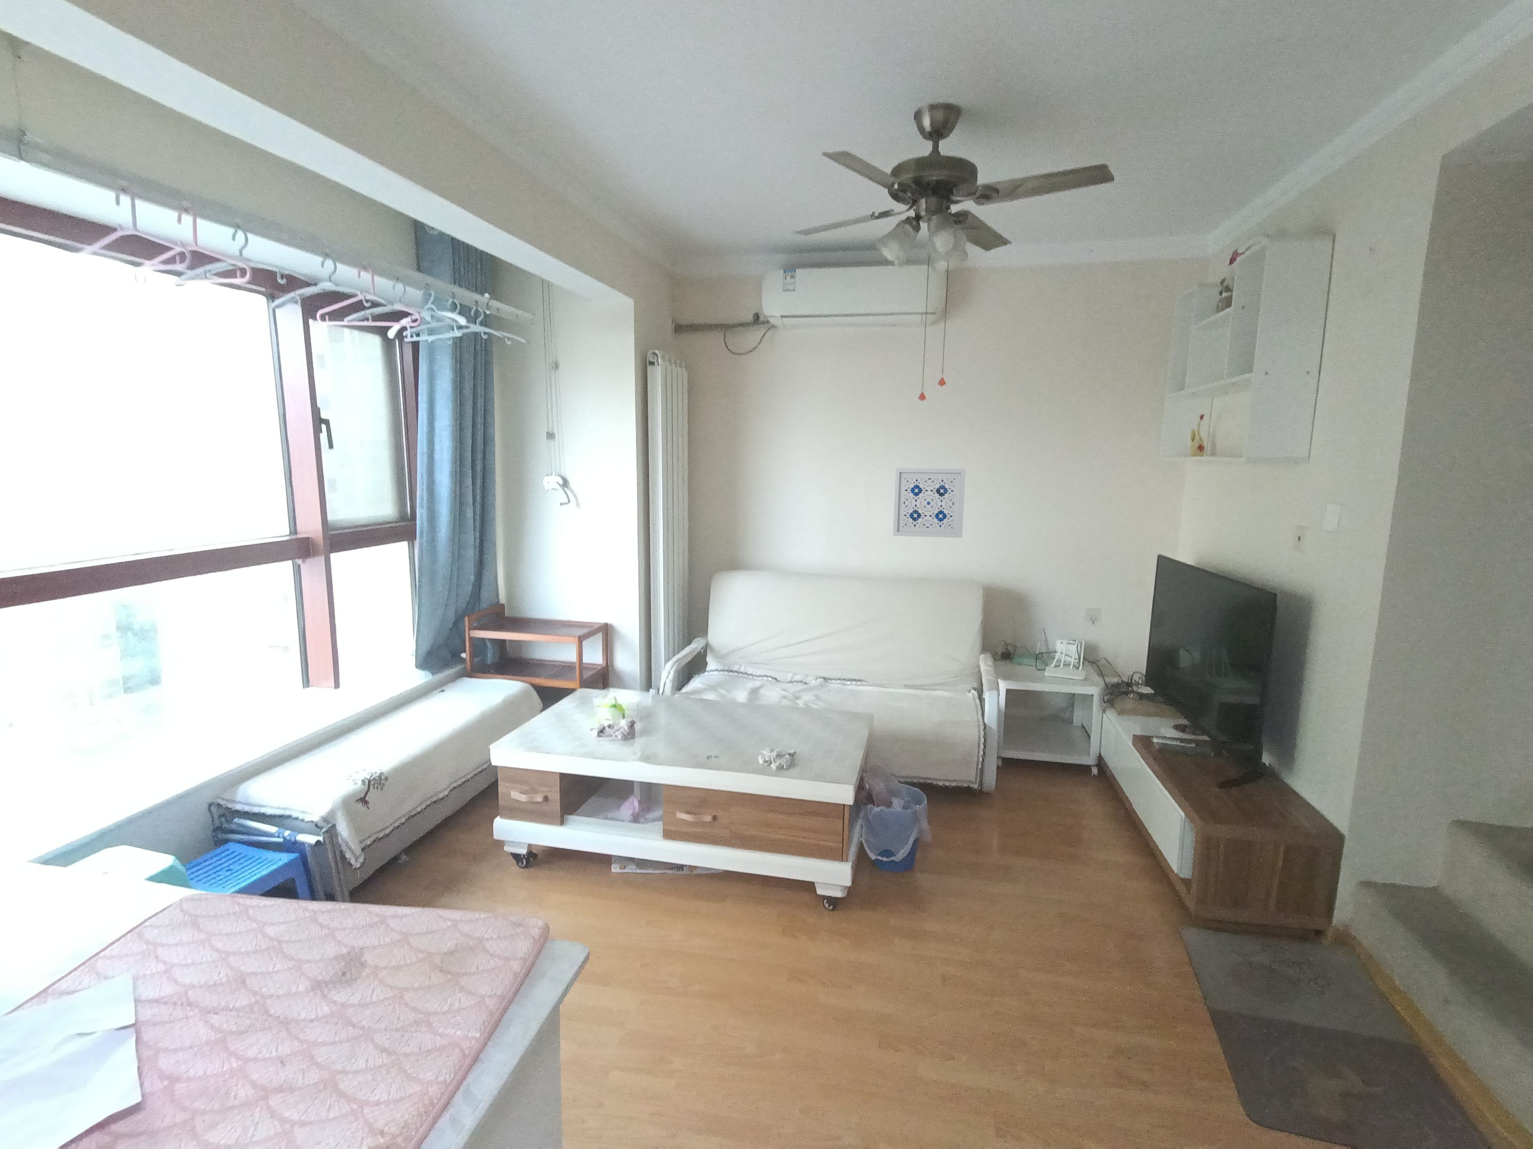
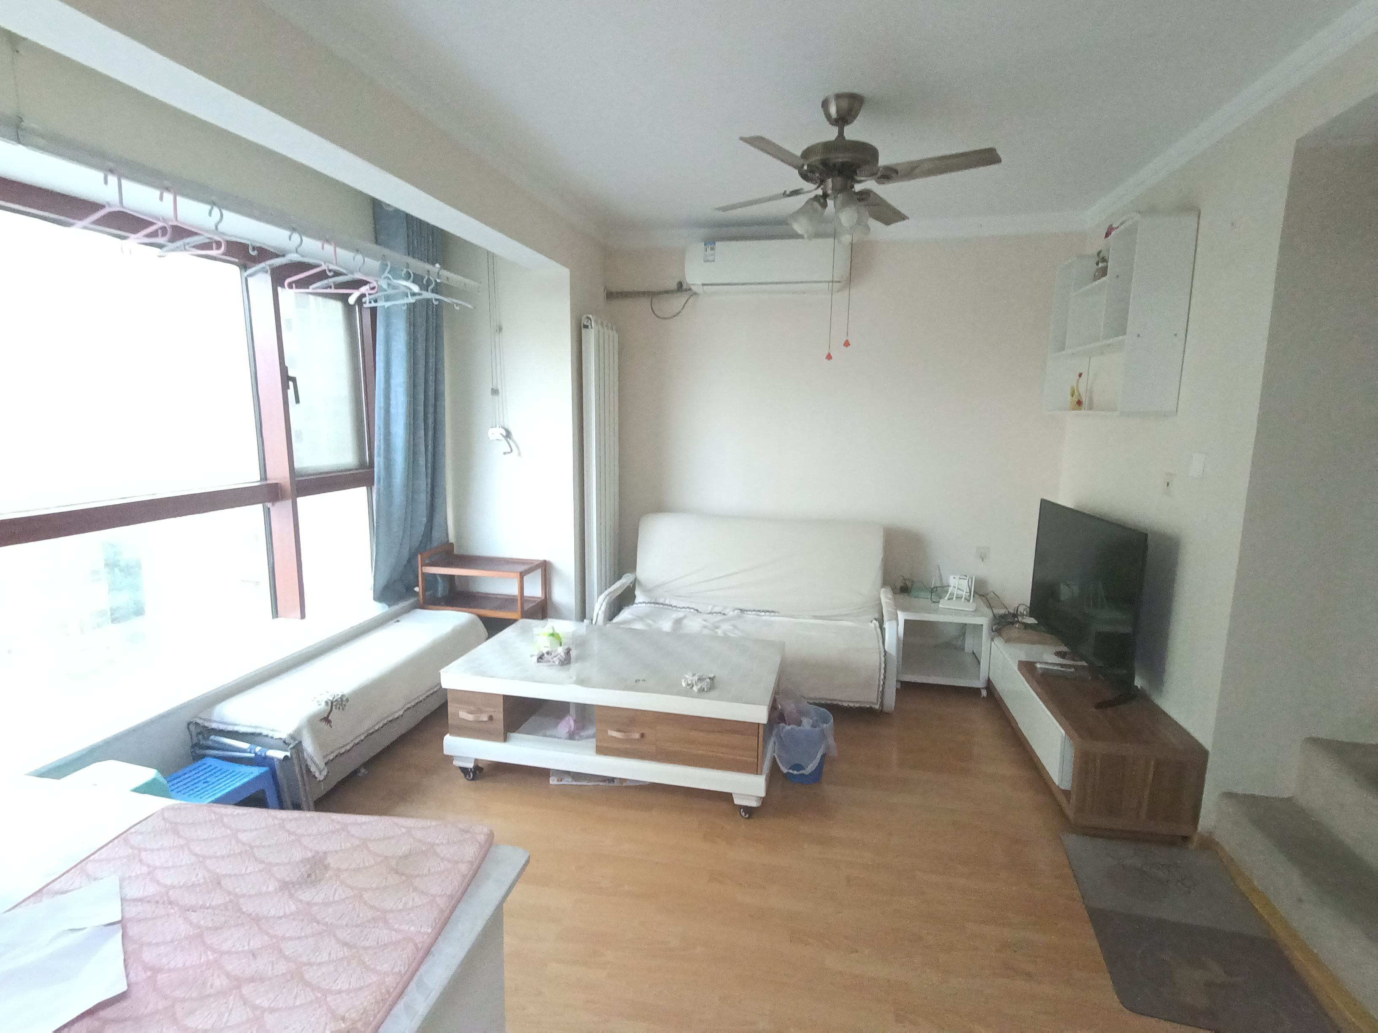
- wall art [892,467,966,538]
